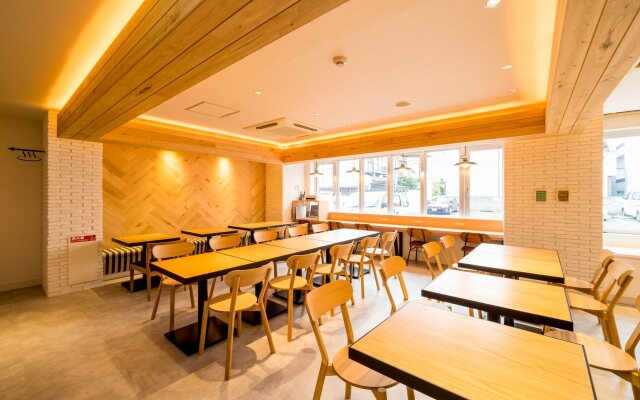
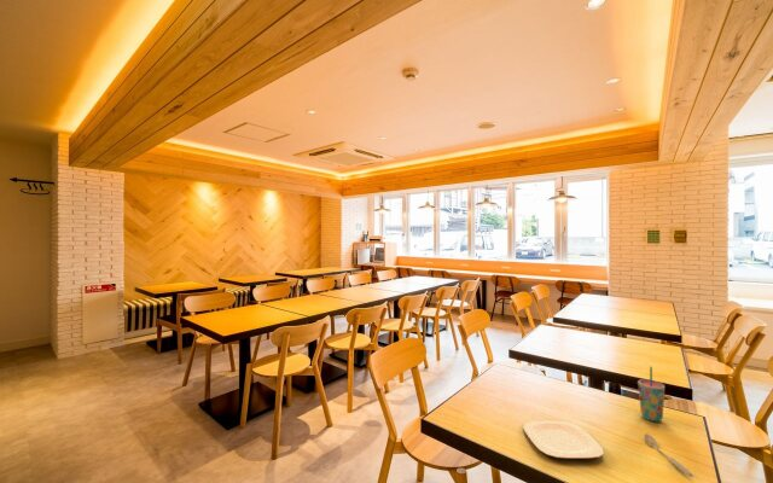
+ cup [637,366,666,423]
+ plate [523,420,605,460]
+ spoon [643,432,694,478]
